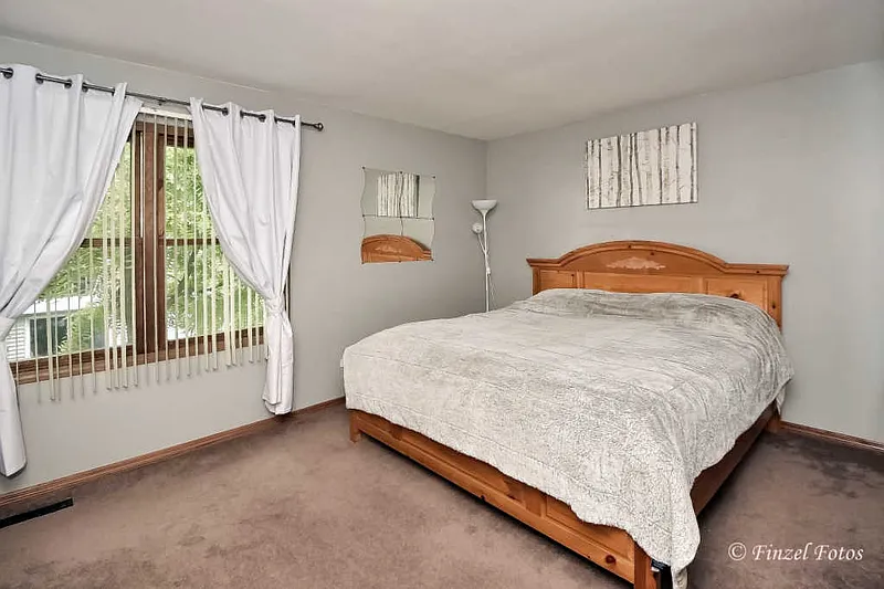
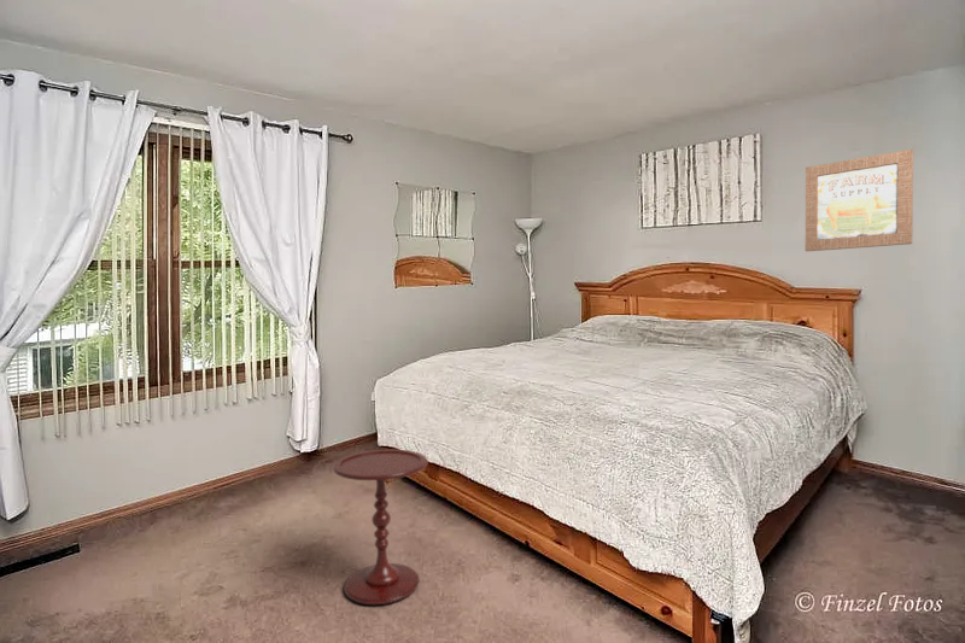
+ wall art [805,148,914,252]
+ side table [332,449,428,606]
